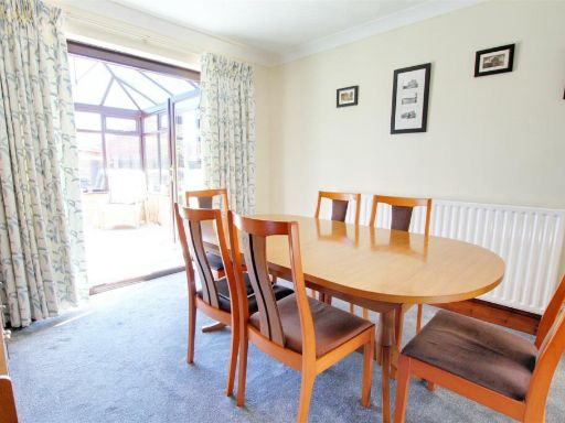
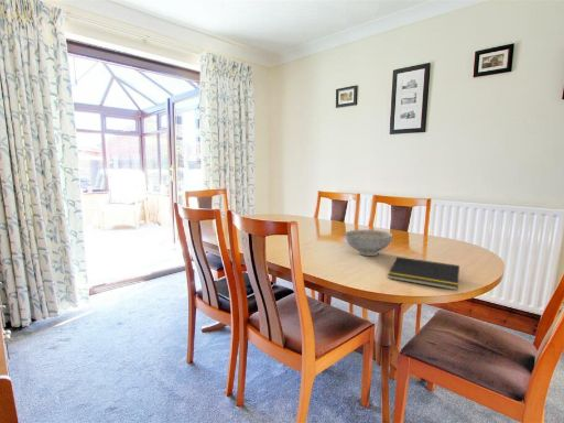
+ notepad [387,256,460,291]
+ decorative bowl [344,229,393,257]
